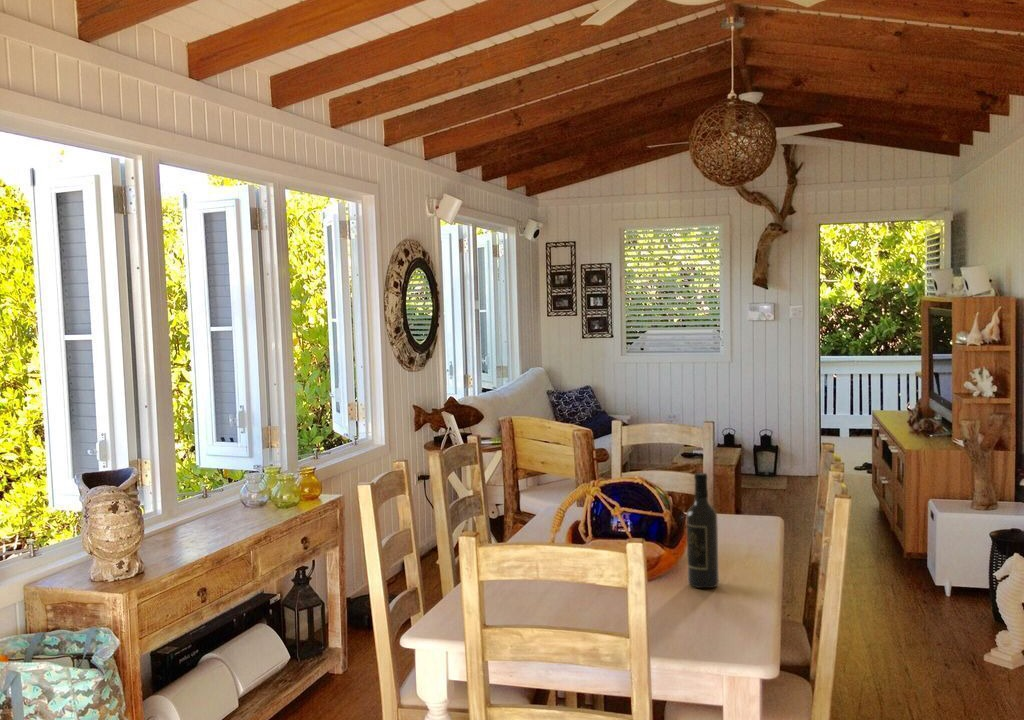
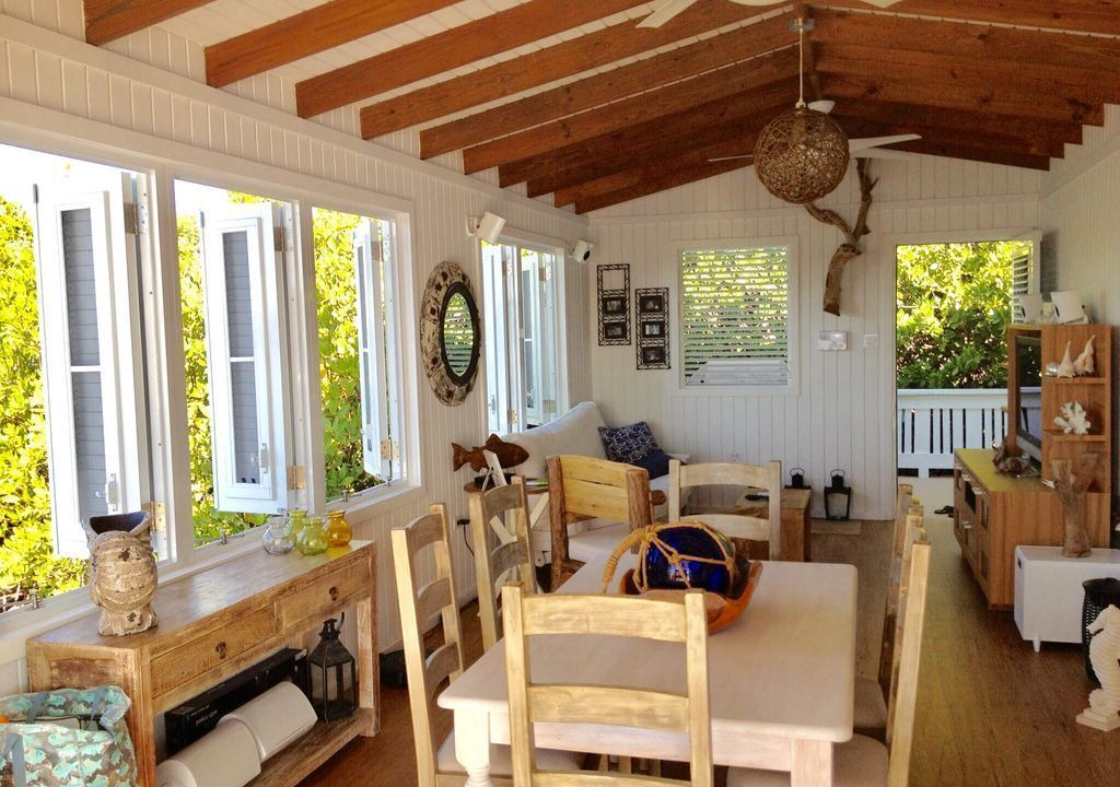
- wine bottle [685,472,720,589]
